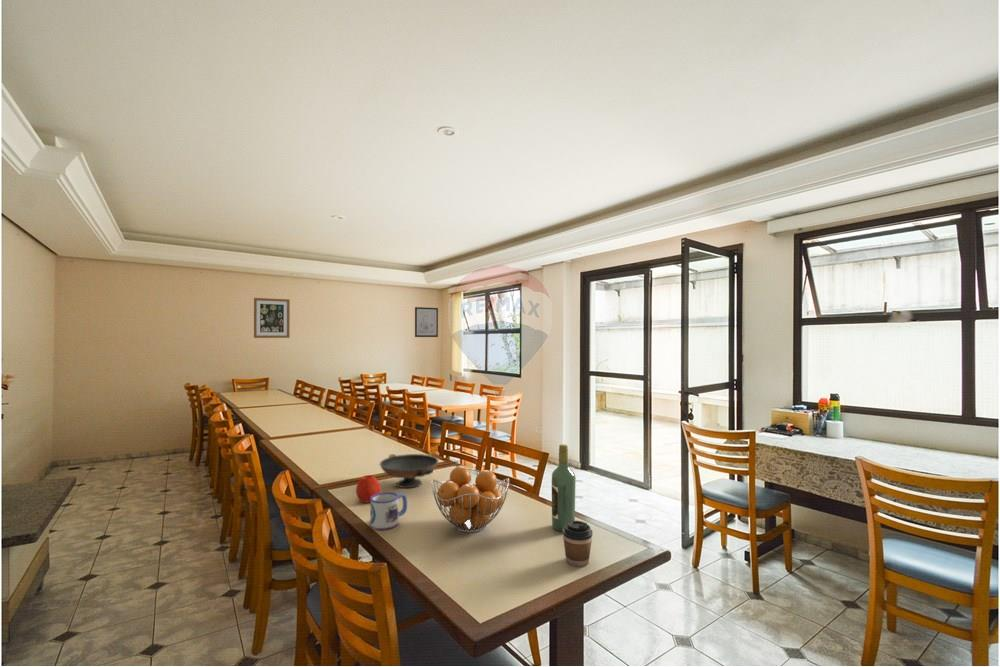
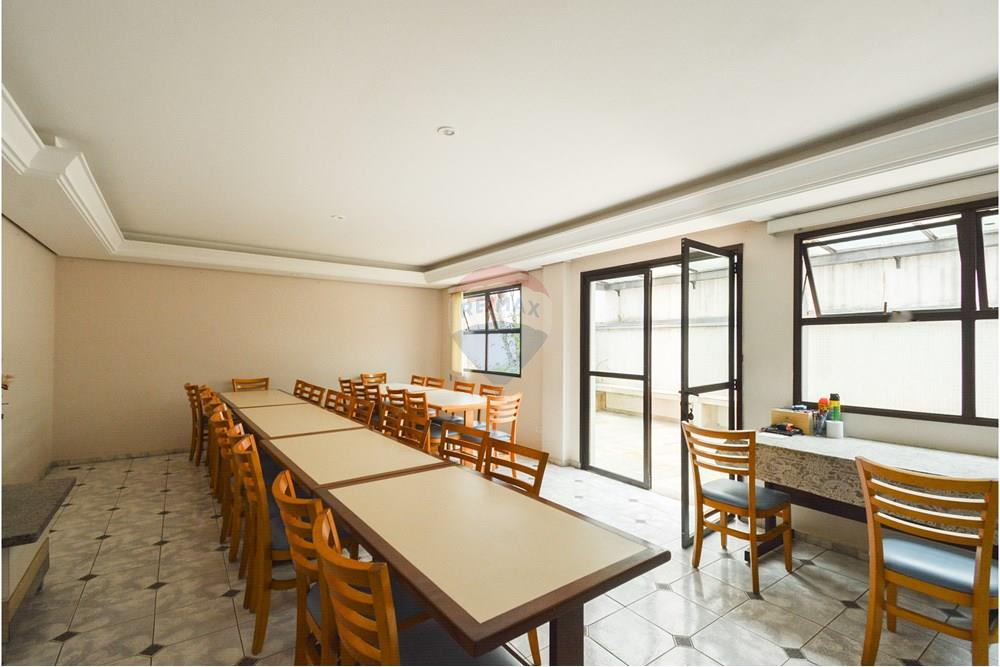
- wall art [414,306,439,338]
- apple [355,474,382,504]
- coffee cup [562,520,594,568]
- wall art [253,297,291,339]
- decorative bowl [379,453,439,489]
- wine bottle [551,443,577,532]
- mug [369,491,408,531]
- fruit basket [431,465,510,534]
